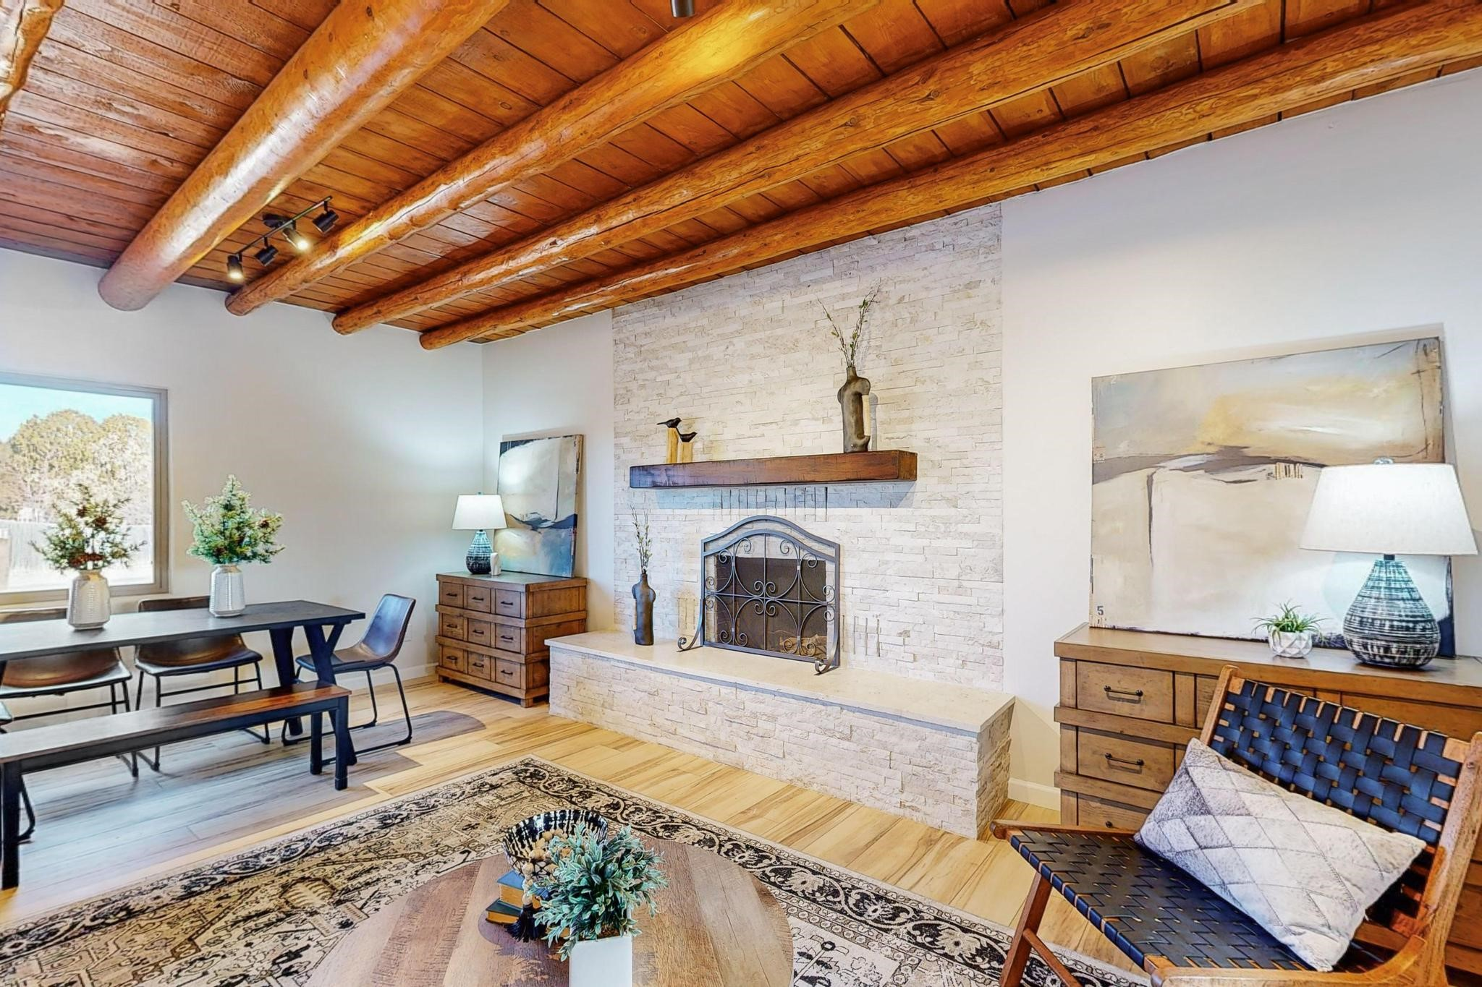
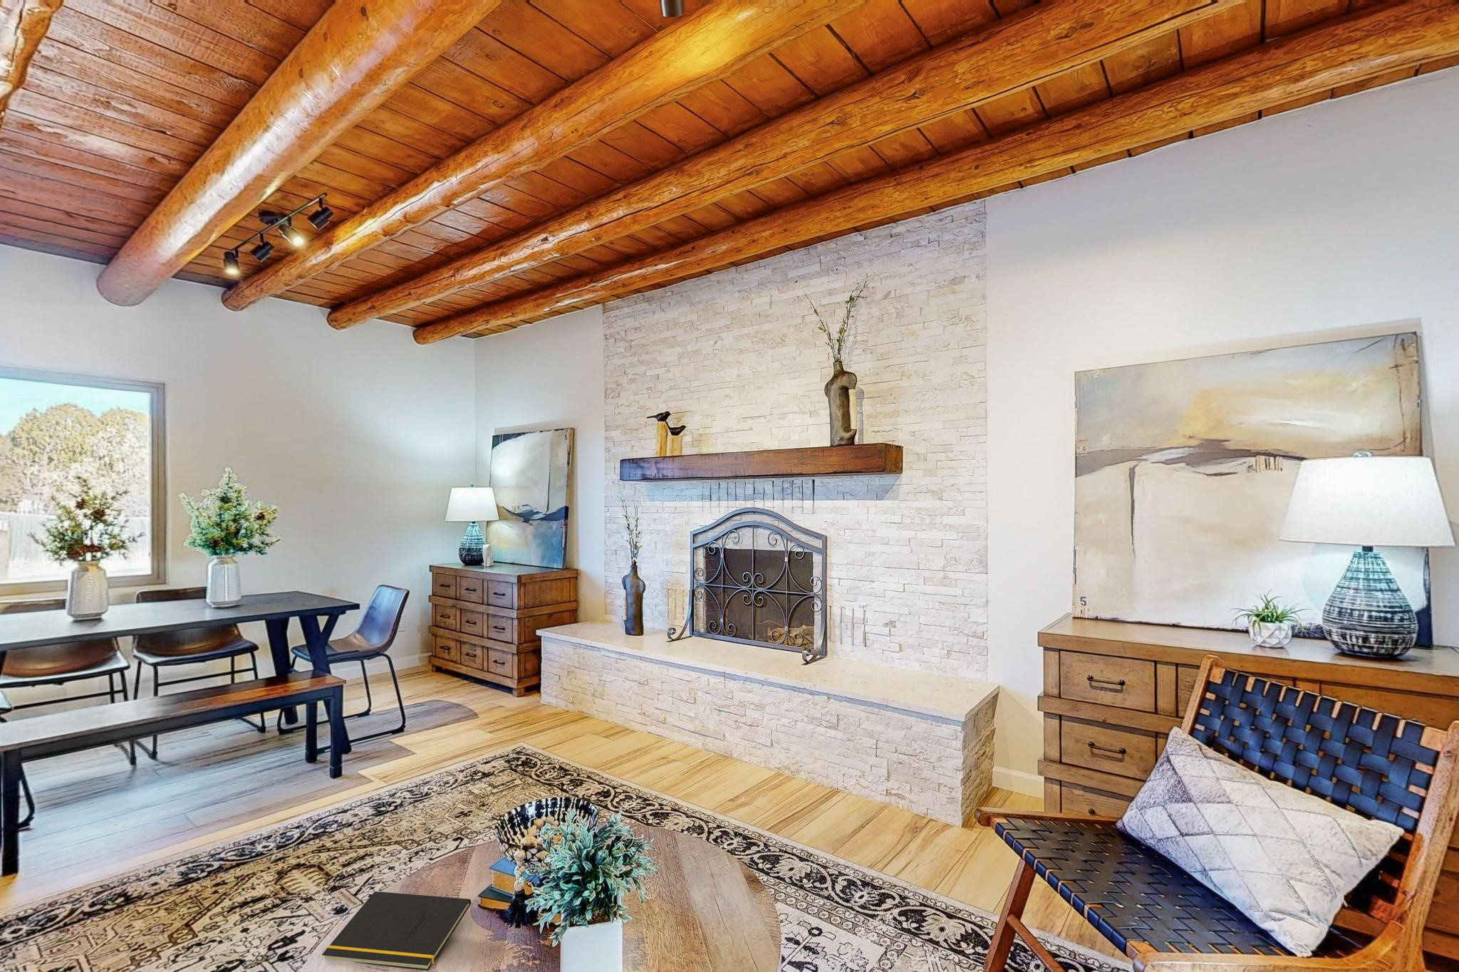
+ notepad [321,891,472,971]
